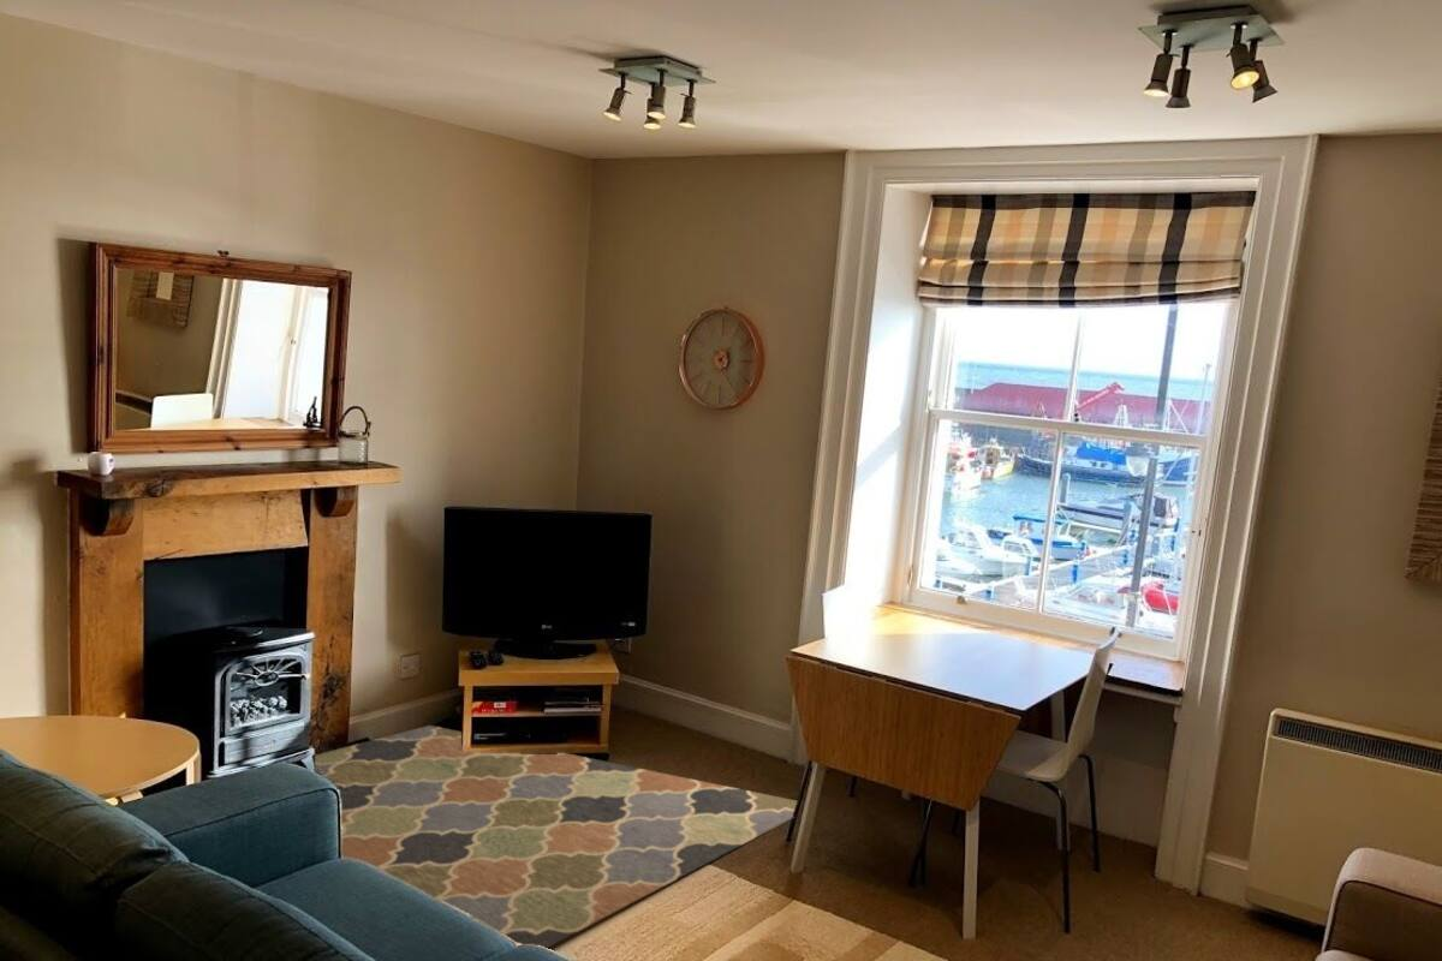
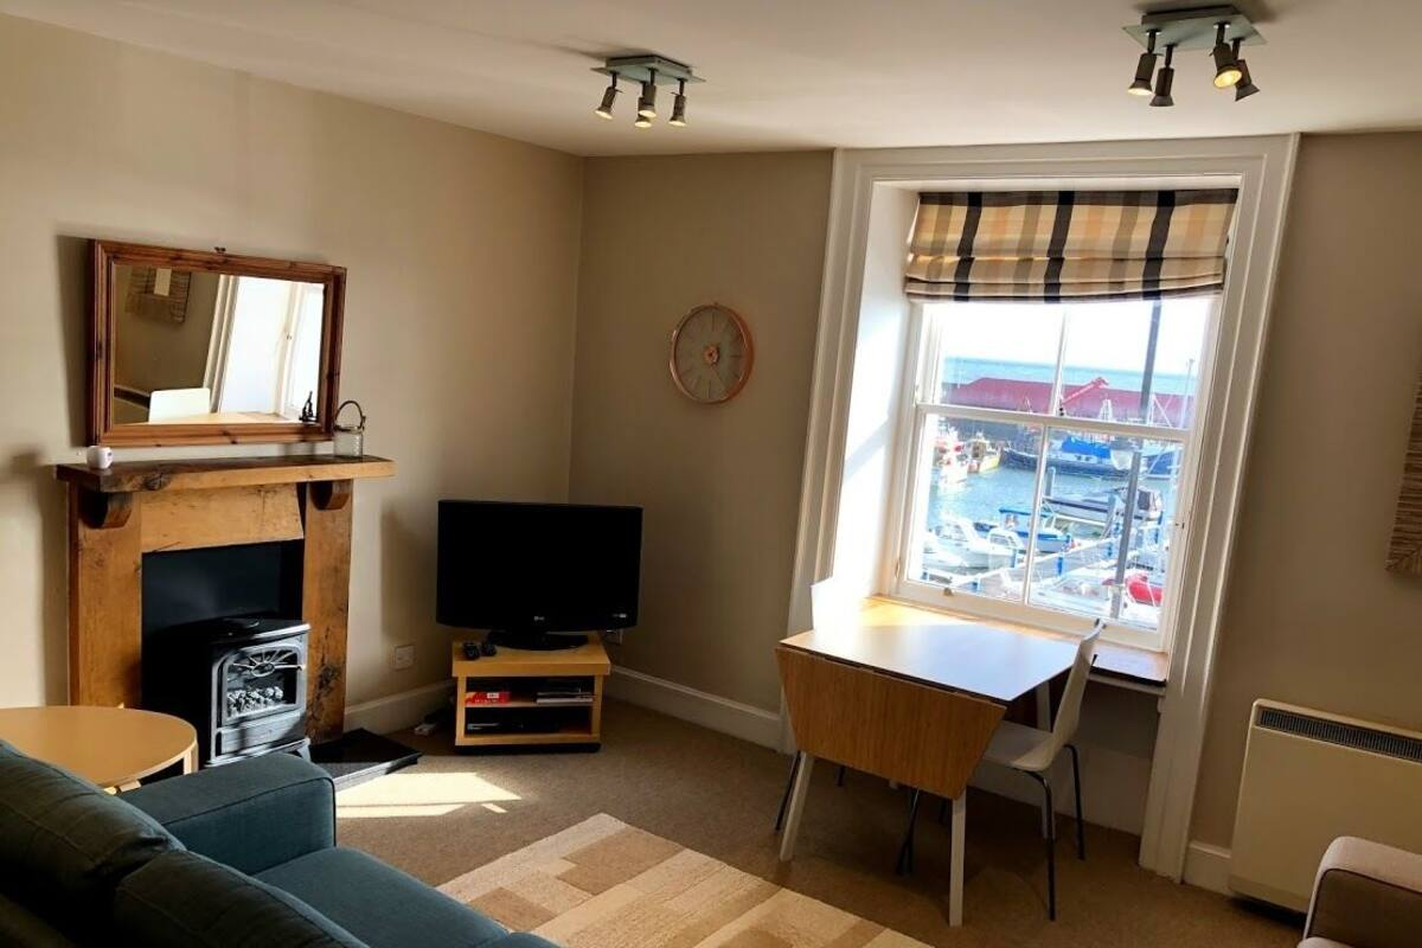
- rug [312,724,798,949]
